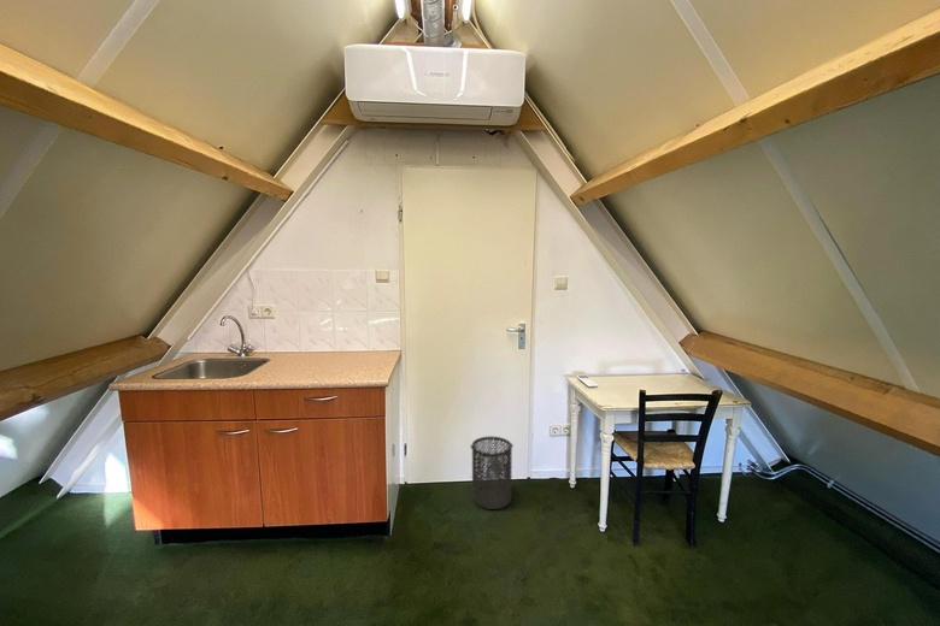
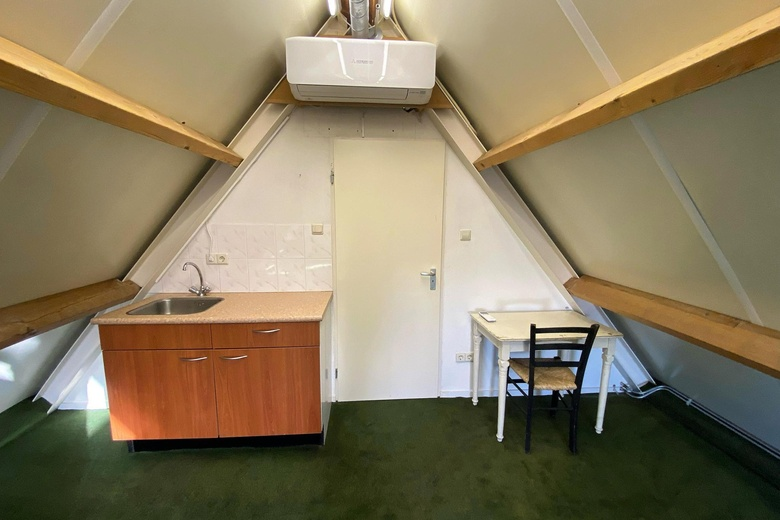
- trash can [470,436,515,510]
